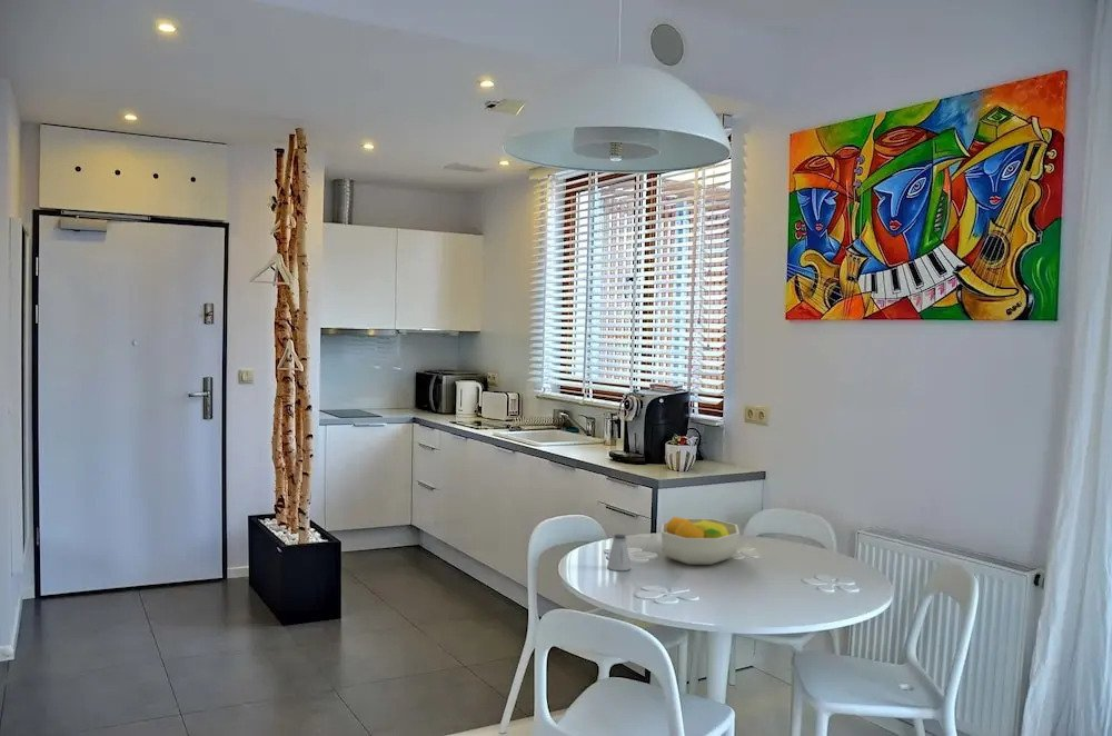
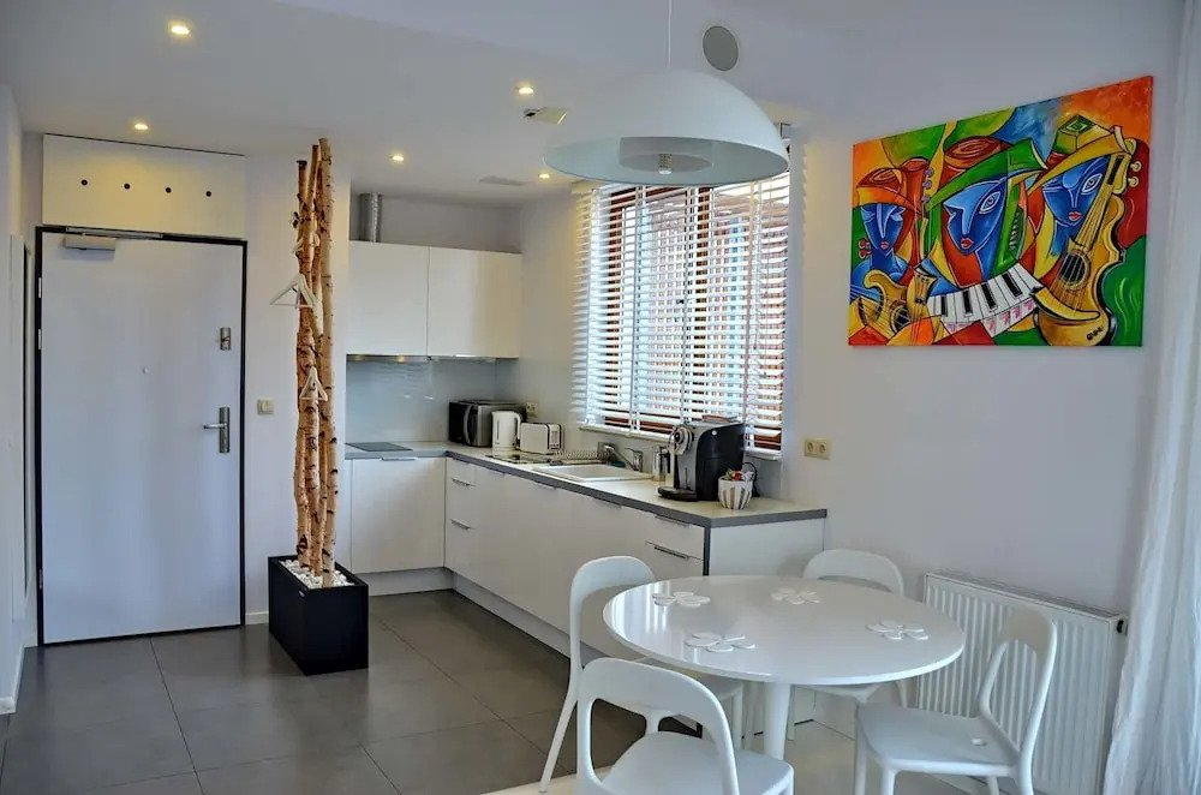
- fruit bowl [661,516,741,566]
- saltshaker [606,533,632,571]
